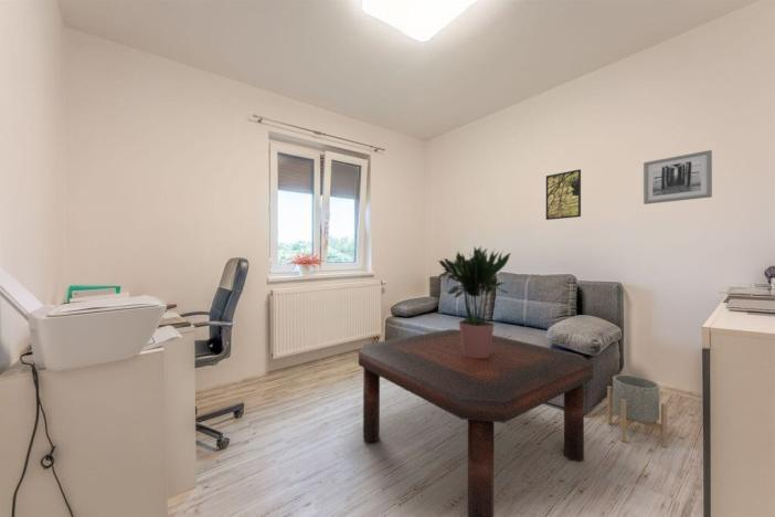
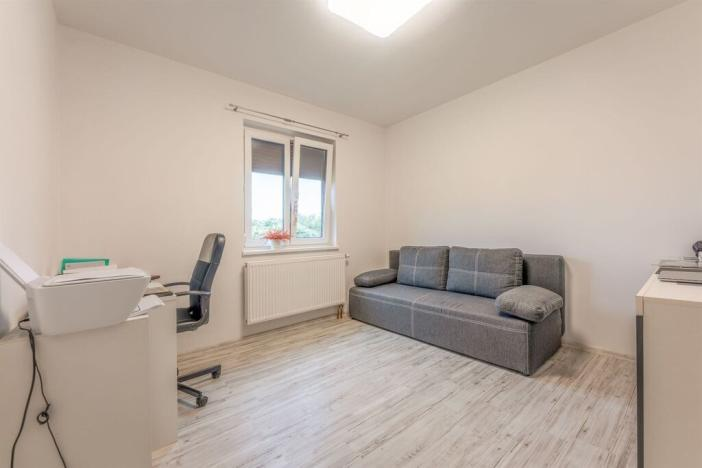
- potted plant [437,245,512,358]
- coffee table [358,328,594,517]
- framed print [545,168,582,221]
- planter [606,373,668,449]
- wall art [643,149,713,205]
